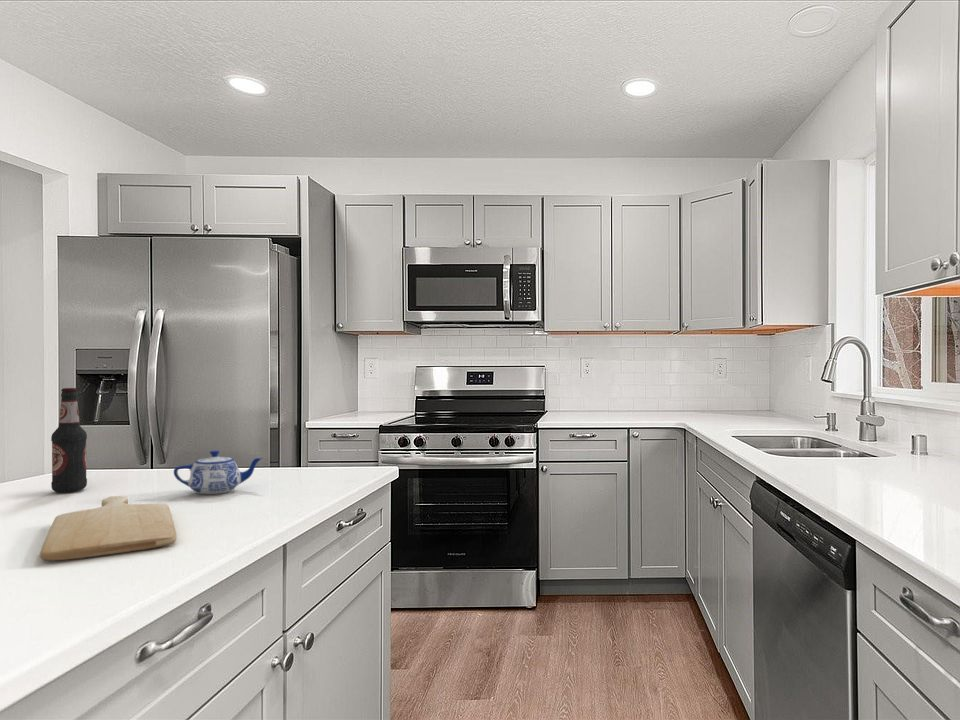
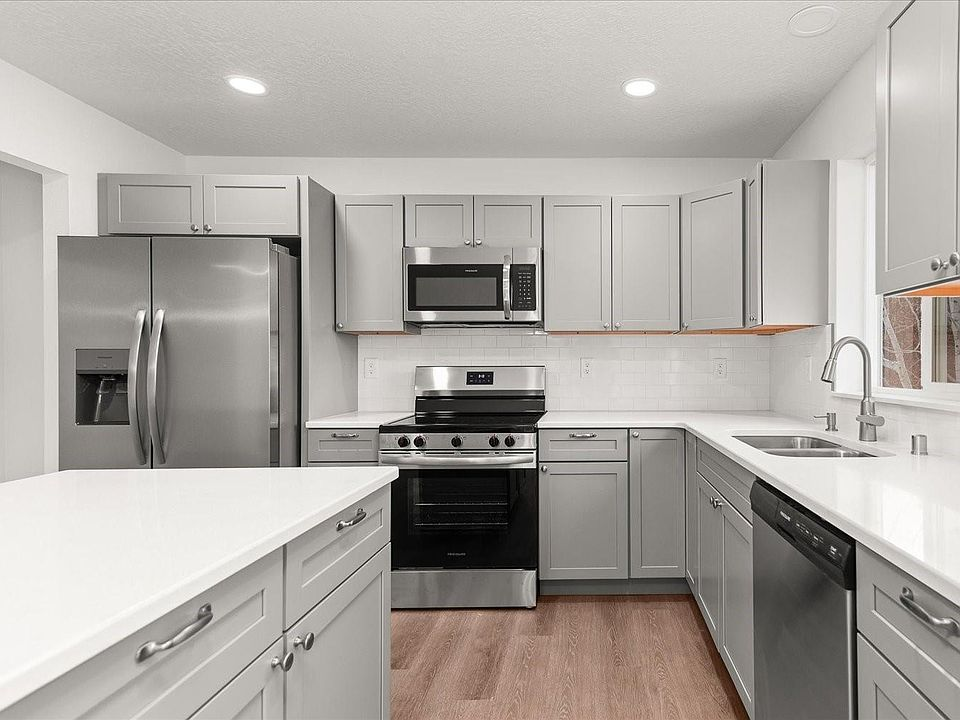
- bottle [50,387,88,493]
- chopping board [39,495,178,561]
- teapot [173,449,263,495]
